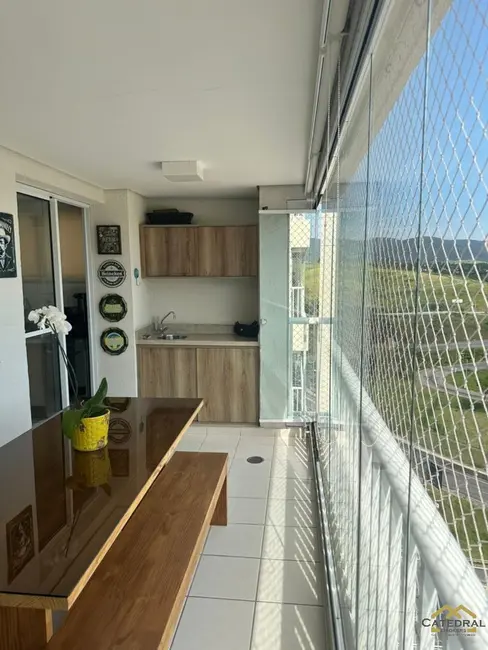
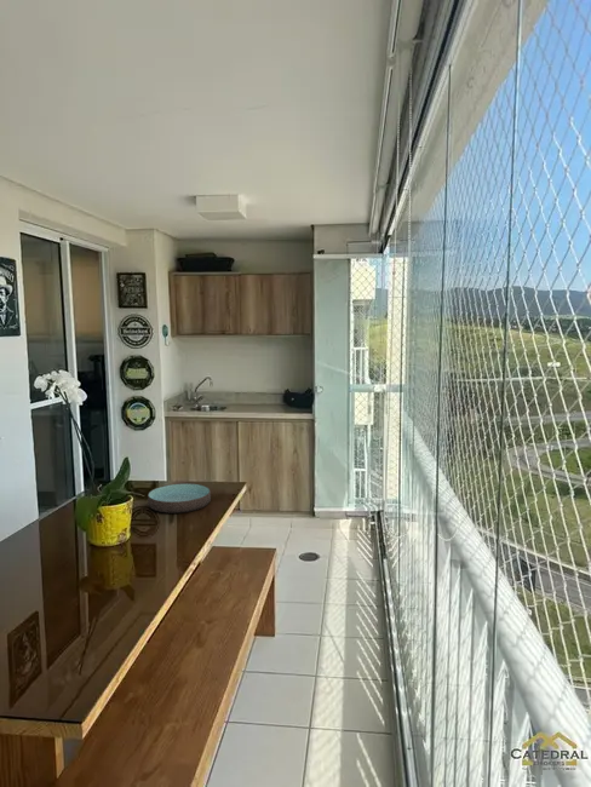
+ bowl [147,482,212,515]
